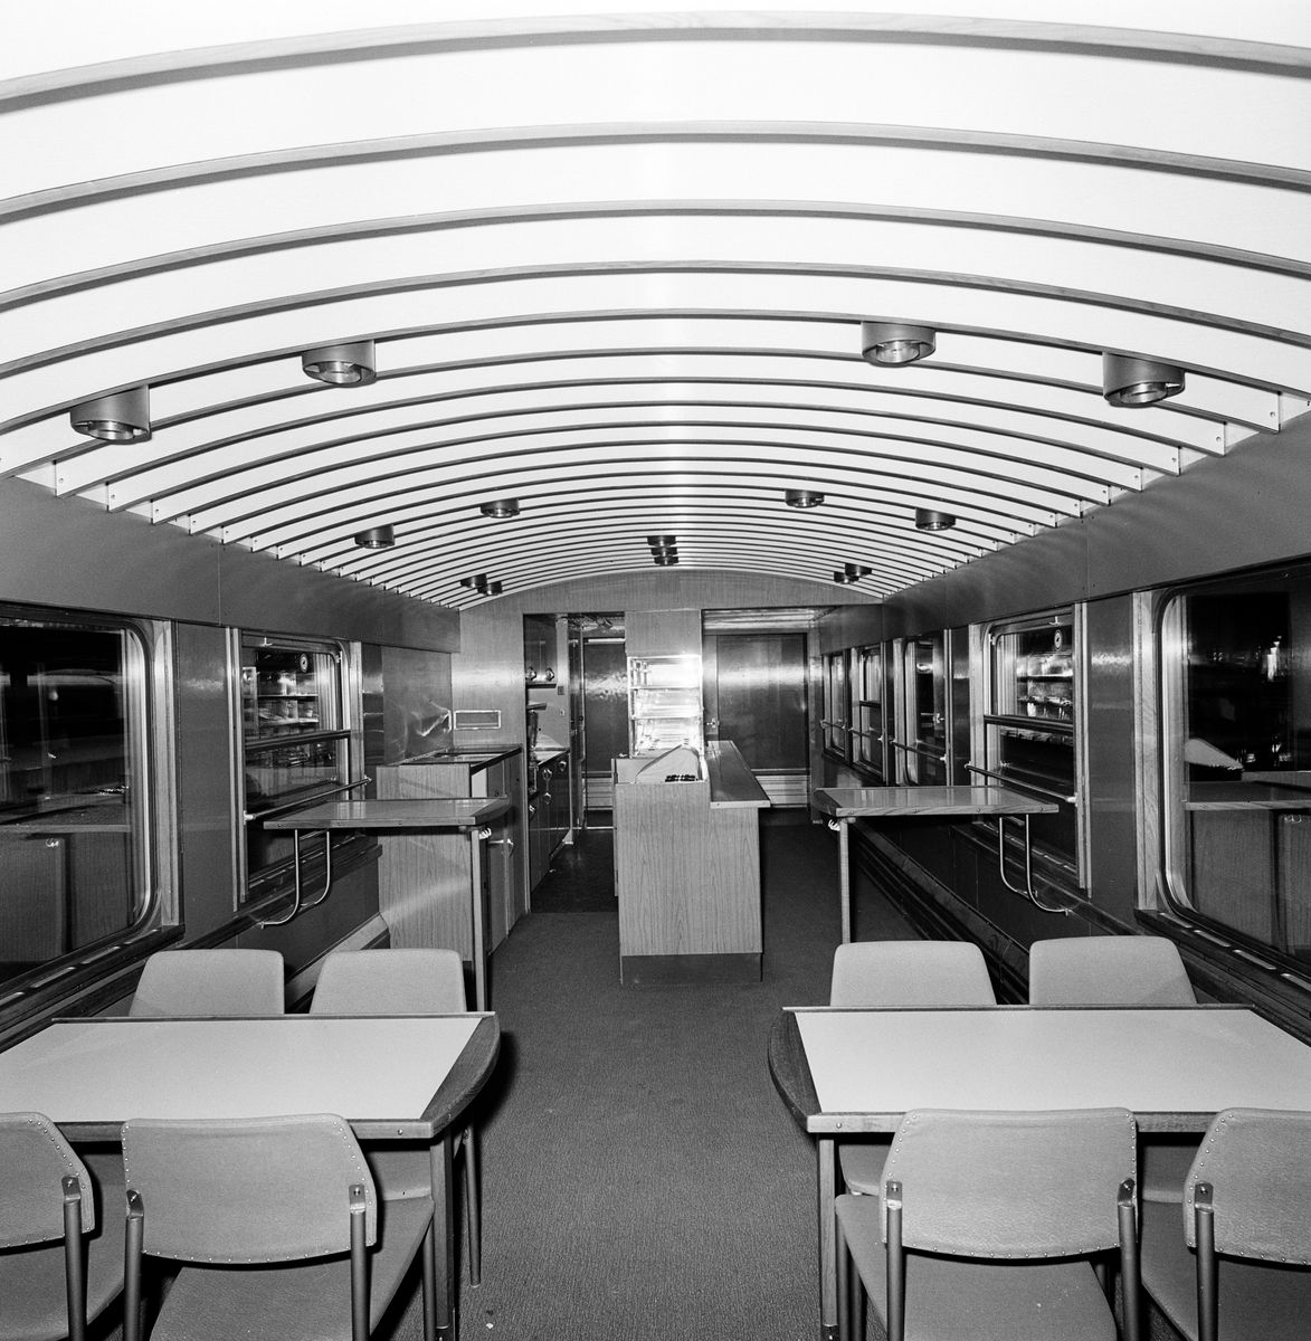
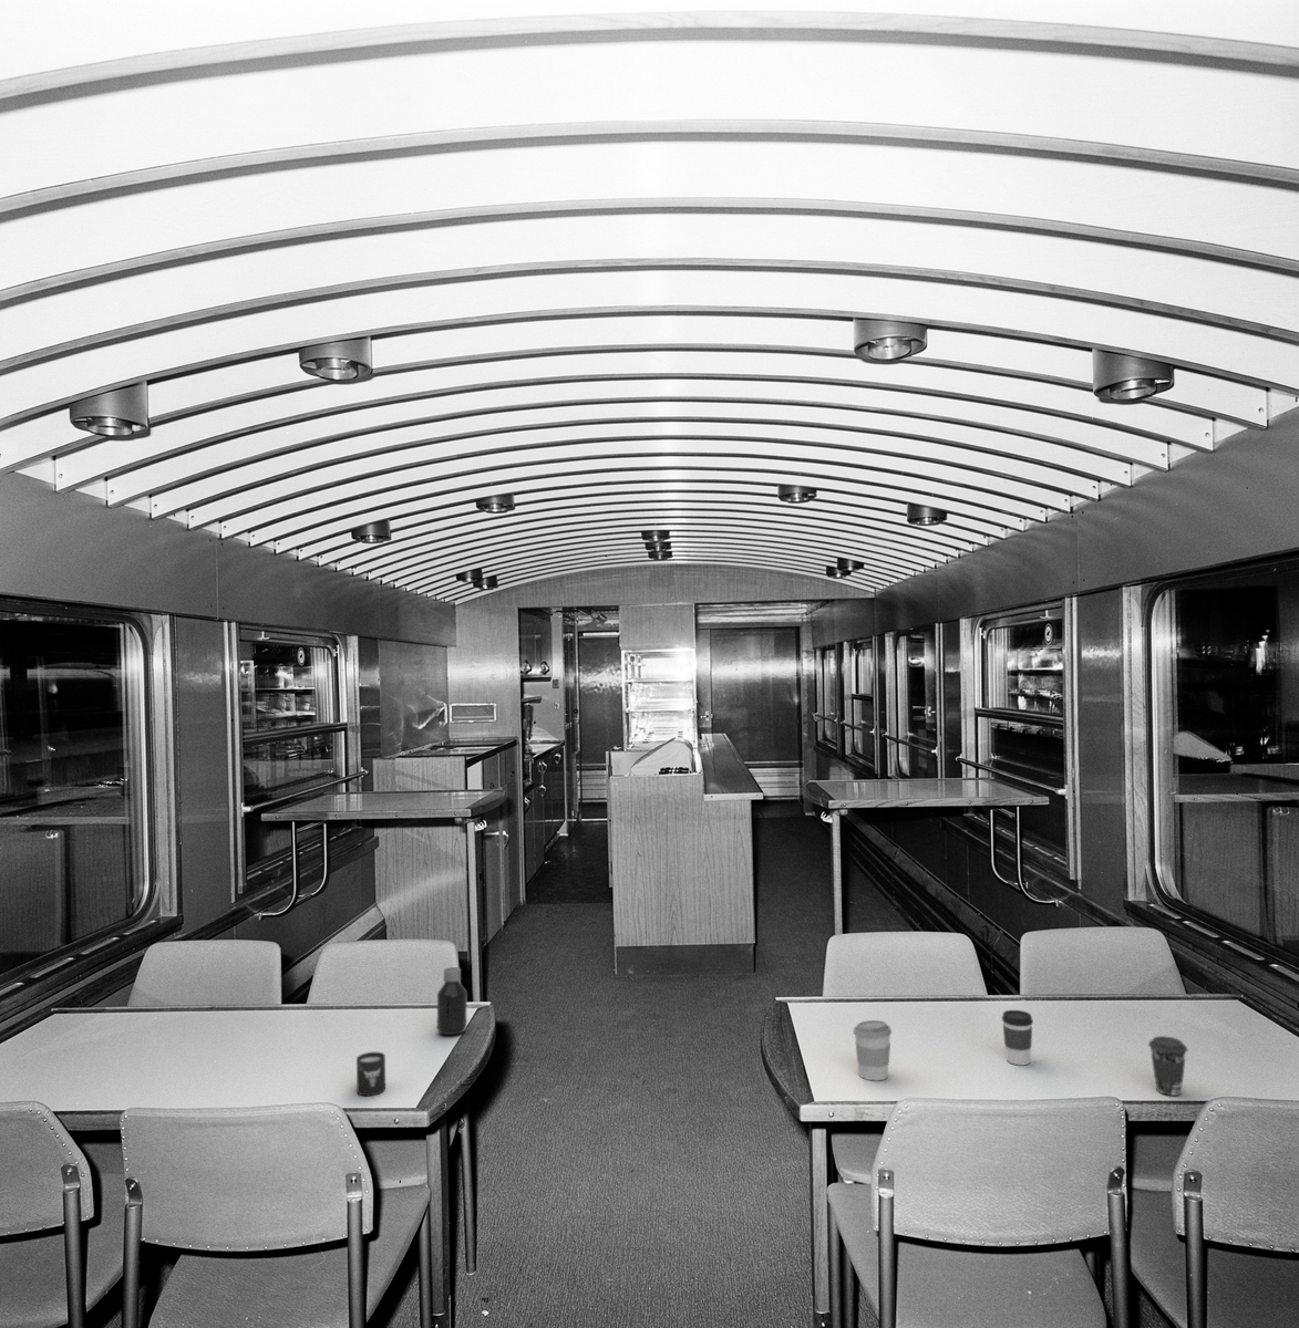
+ bottle [437,967,469,1036]
+ coffee cup [1002,1009,1035,1065]
+ cup [356,1051,387,1096]
+ coffee cup [852,1019,892,1081]
+ coffee cup [1147,1034,1188,1096]
